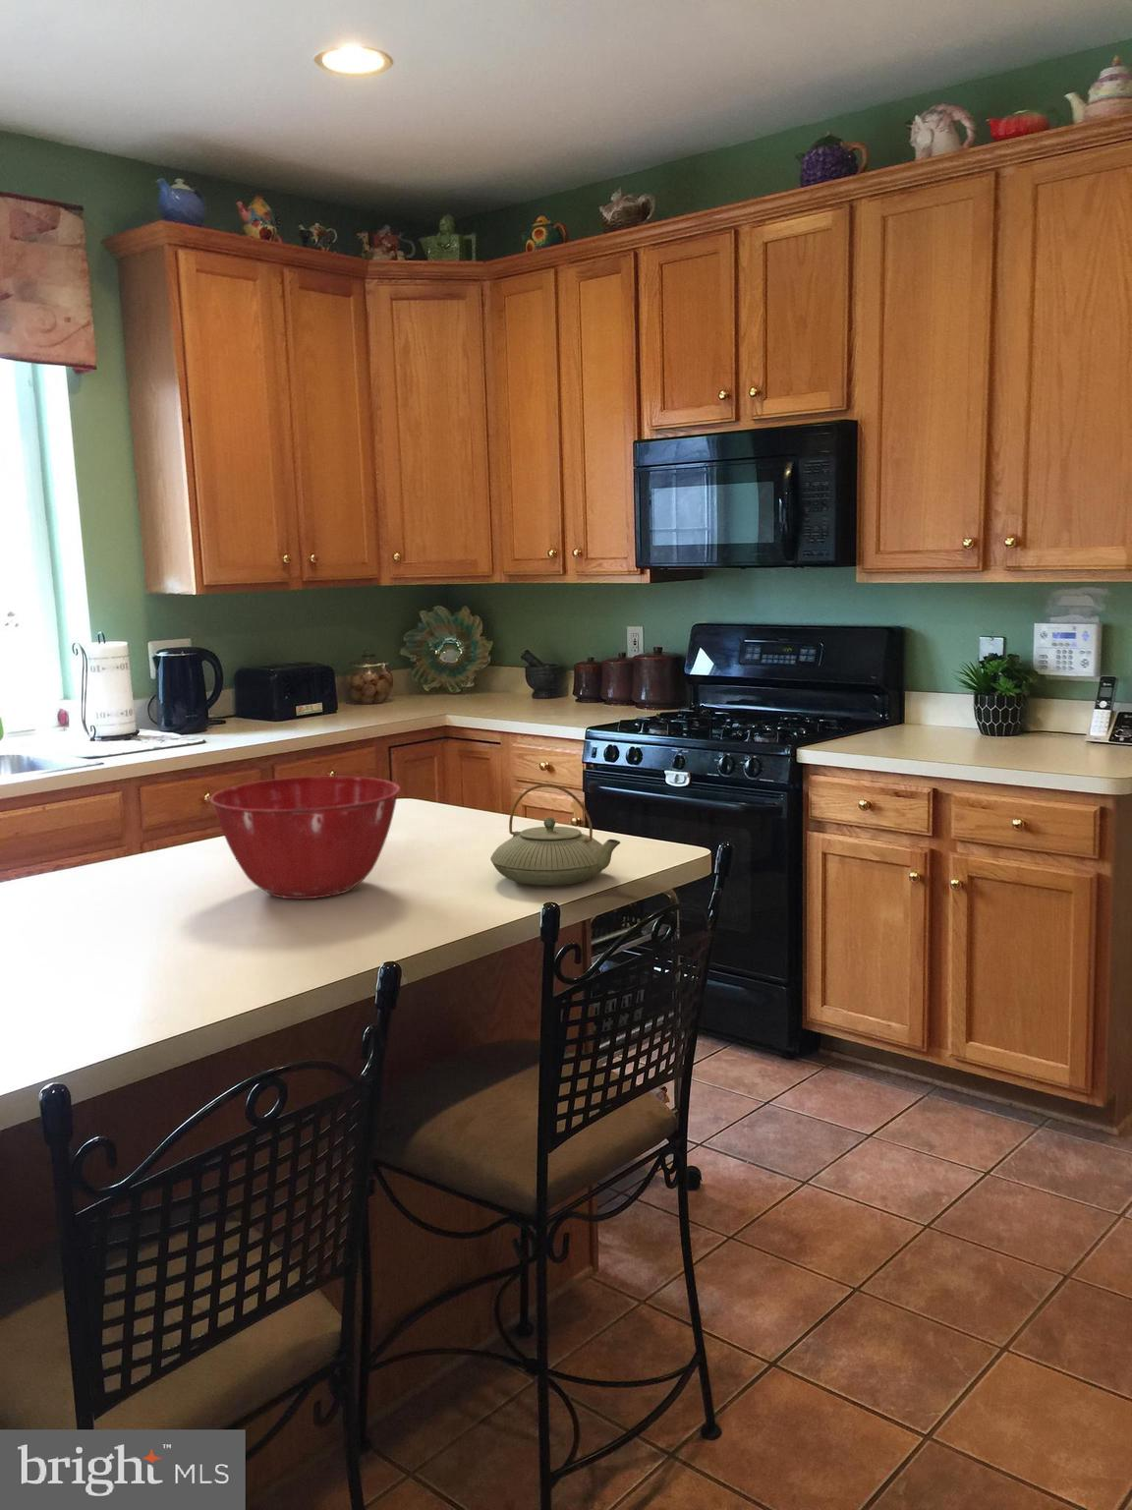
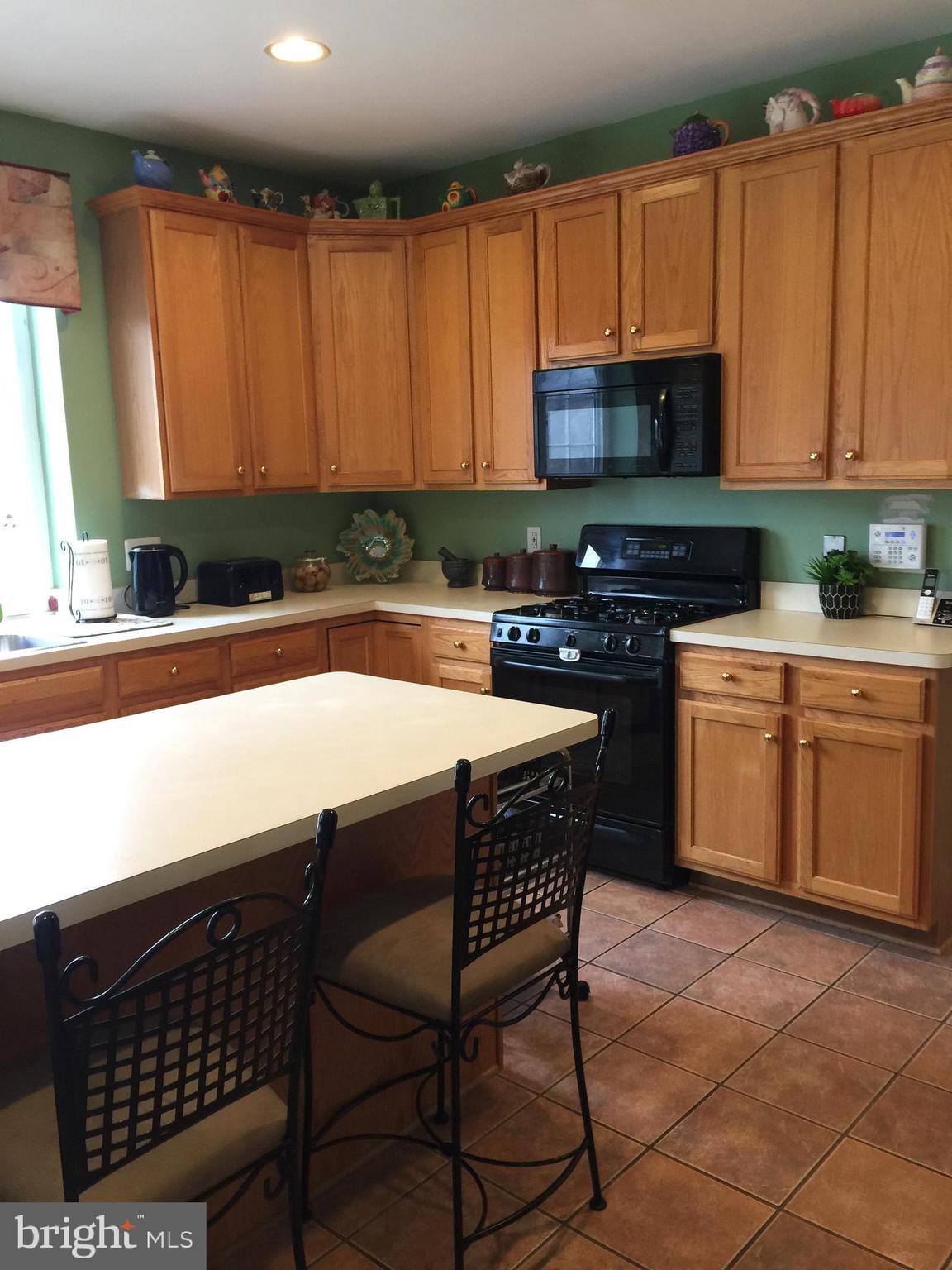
- teapot [490,784,621,887]
- mixing bowl [209,775,401,900]
